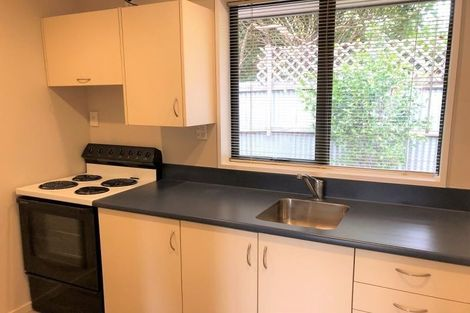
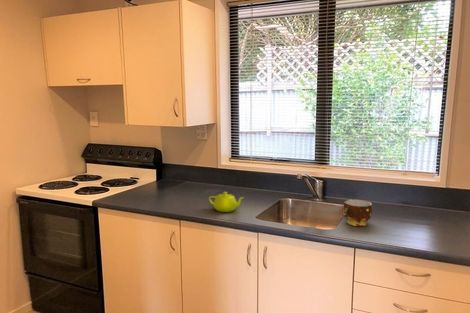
+ teapot [208,191,245,213]
+ cup [342,199,373,227]
